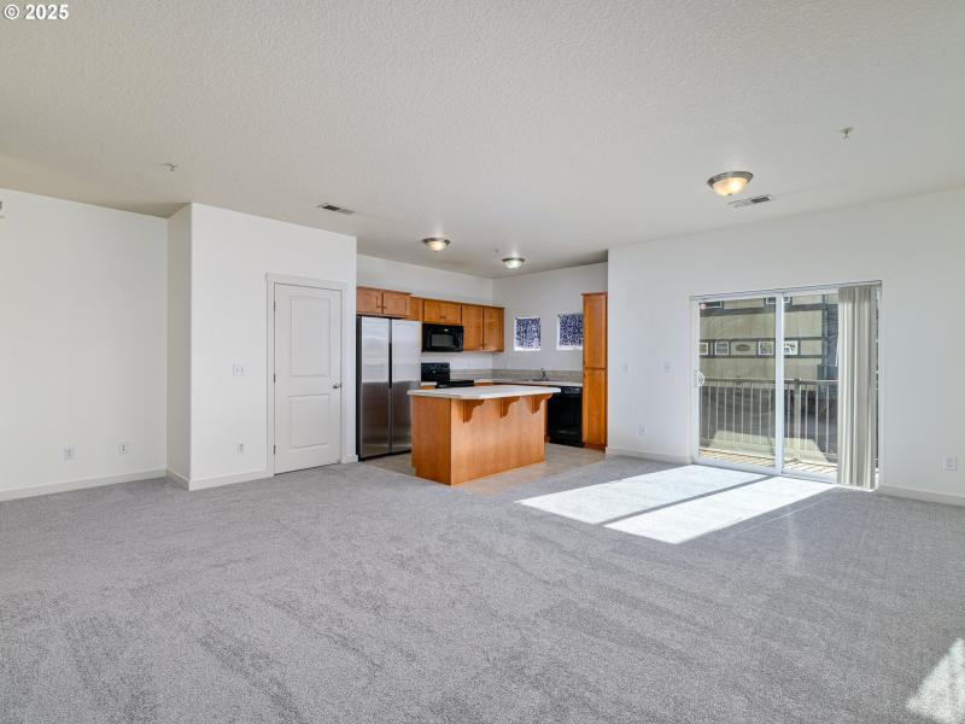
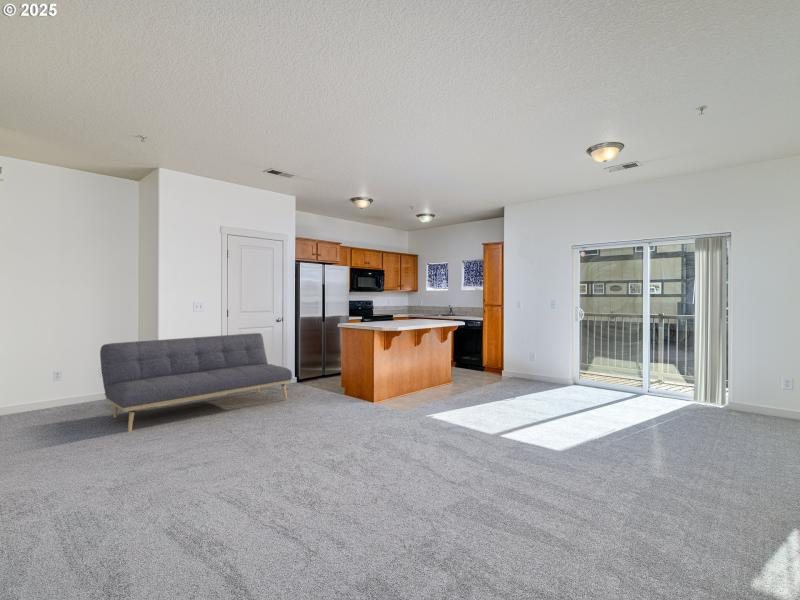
+ sofa [99,332,293,433]
